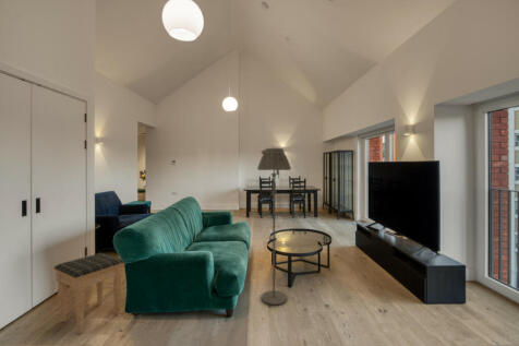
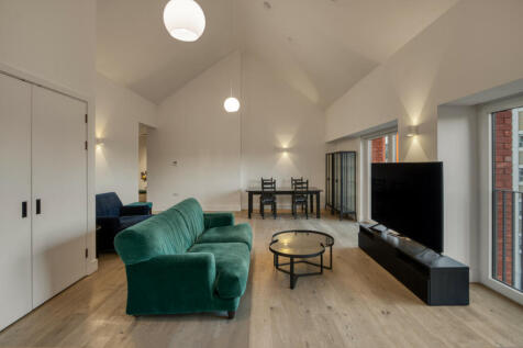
- floor lamp [256,147,292,307]
- footstool [52,252,125,335]
